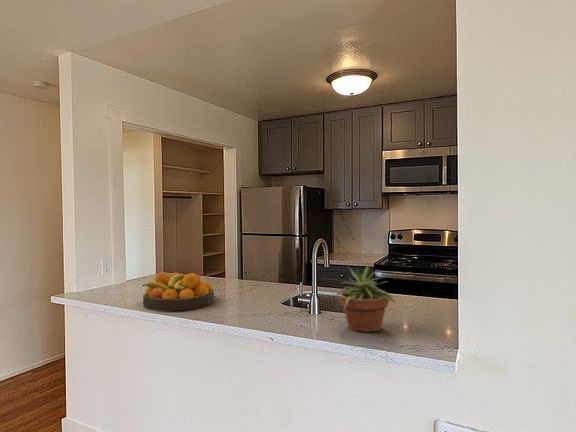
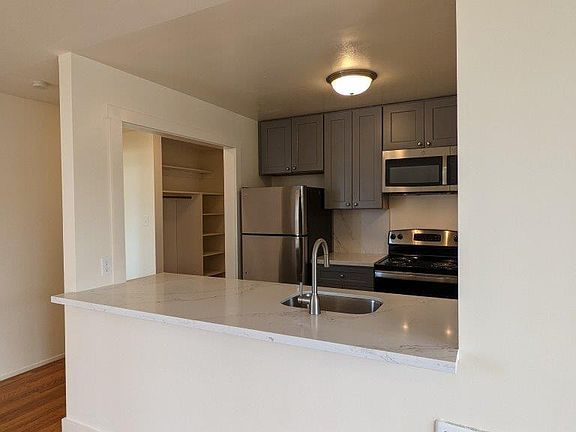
- potted plant [334,265,399,333]
- fruit bowl [141,272,215,312]
